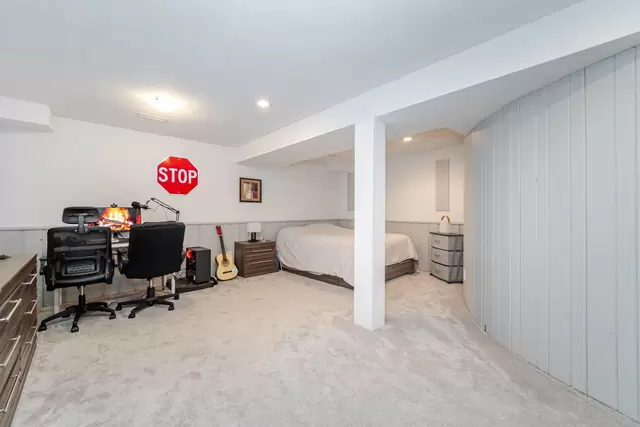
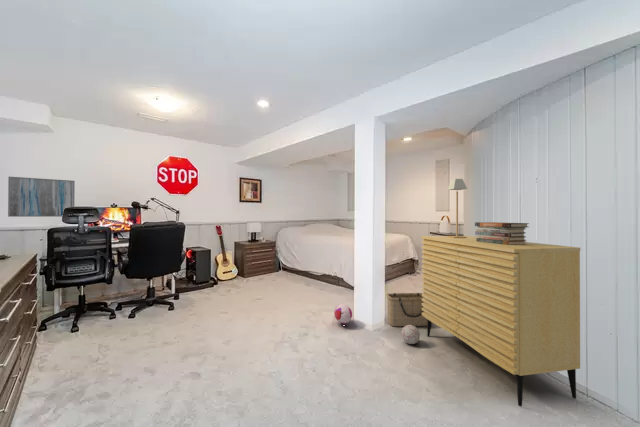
+ basket [385,292,433,327]
+ book stack [474,221,530,245]
+ dresser [421,235,581,408]
+ plush toy [333,303,353,324]
+ decorative ball [400,325,421,345]
+ table lamp [446,178,468,238]
+ wall art [7,176,76,218]
